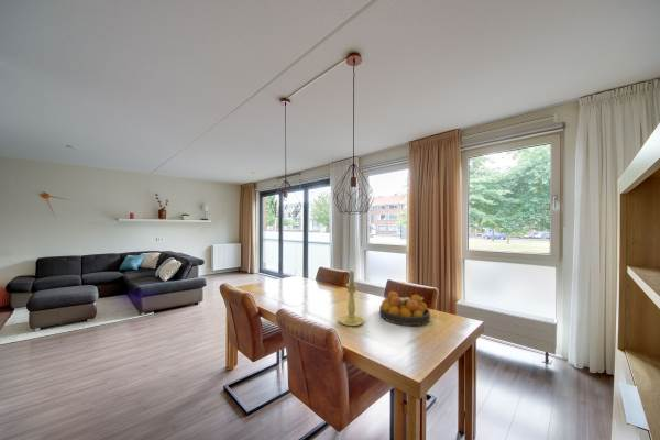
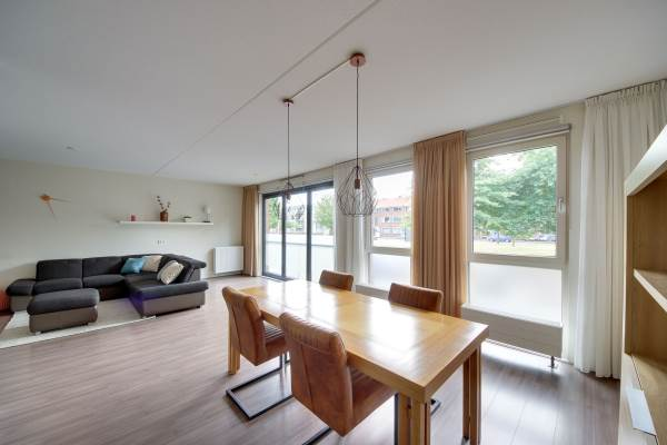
- candle holder [338,270,365,327]
- fruit bowl [378,290,431,327]
